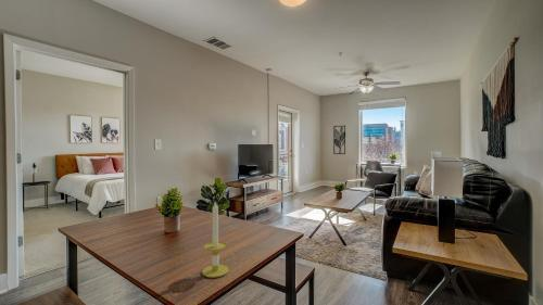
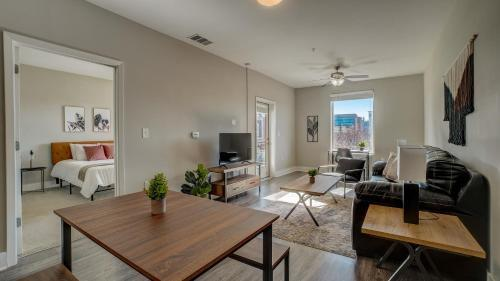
- candle [201,201,230,279]
